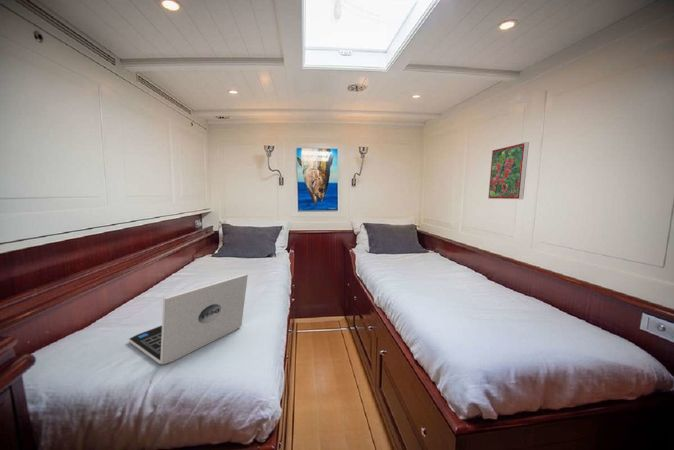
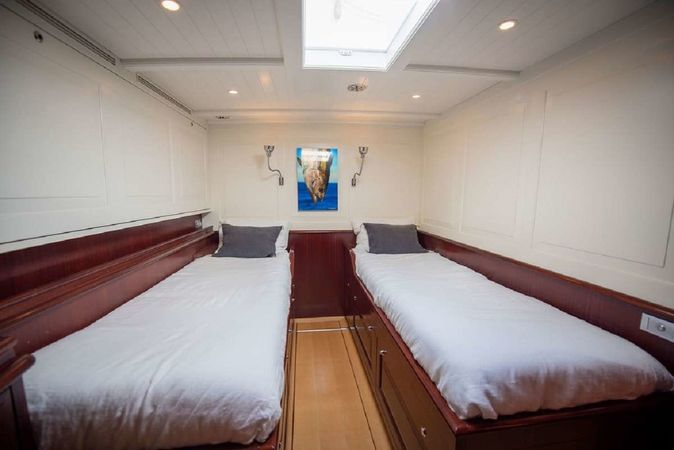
- laptop [128,273,249,366]
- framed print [487,141,530,200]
